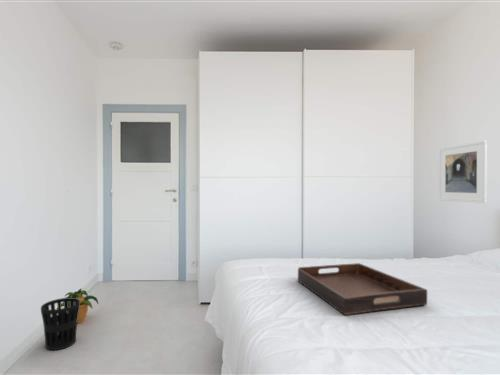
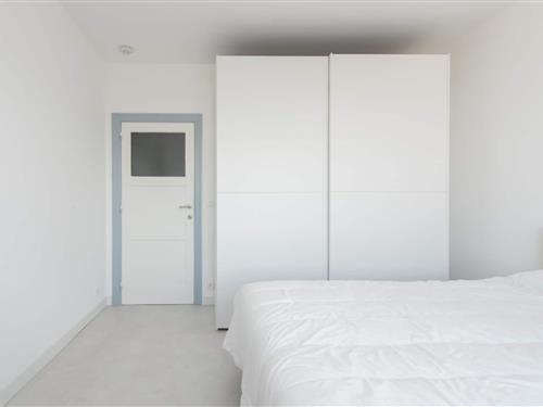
- wastebasket [40,297,80,351]
- serving tray [297,262,428,316]
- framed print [438,139,488,204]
- potted plant [56,287,99,324]
